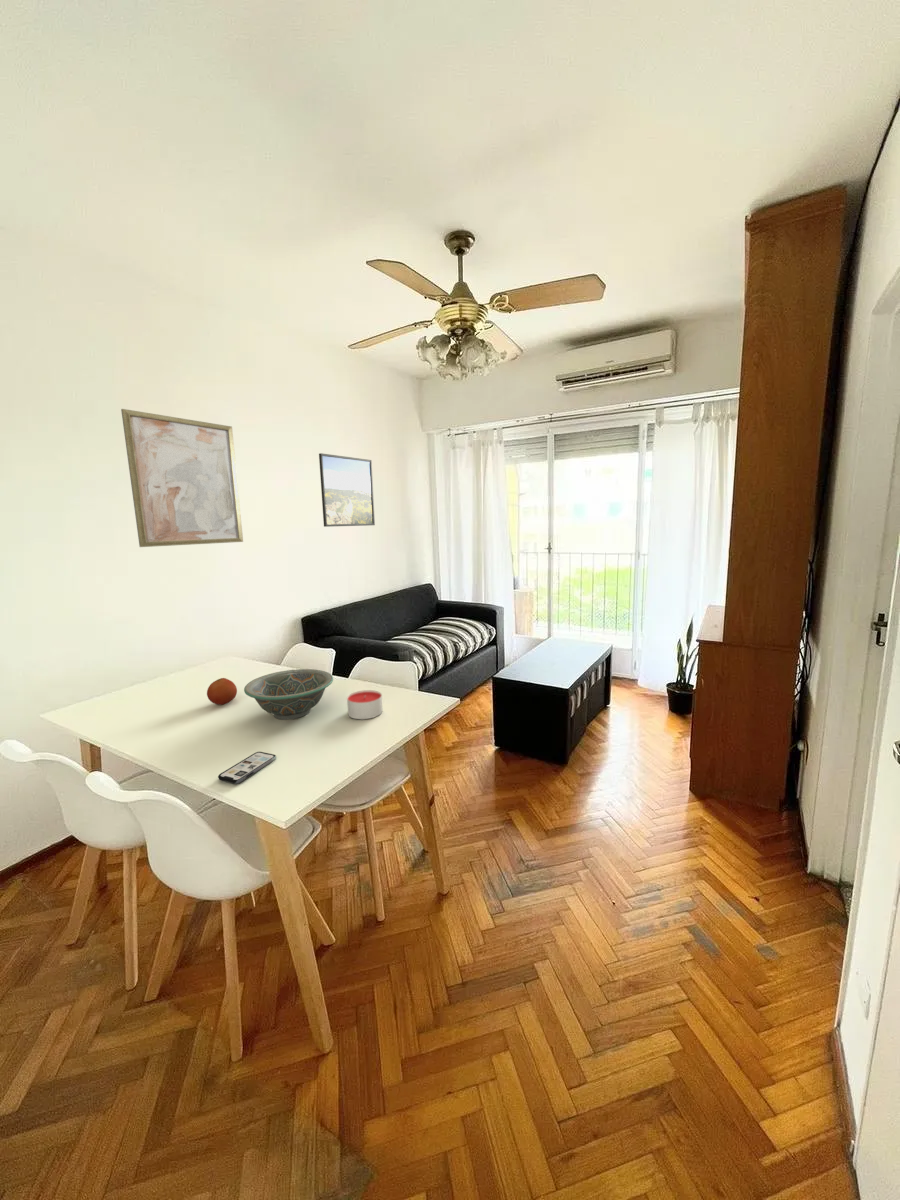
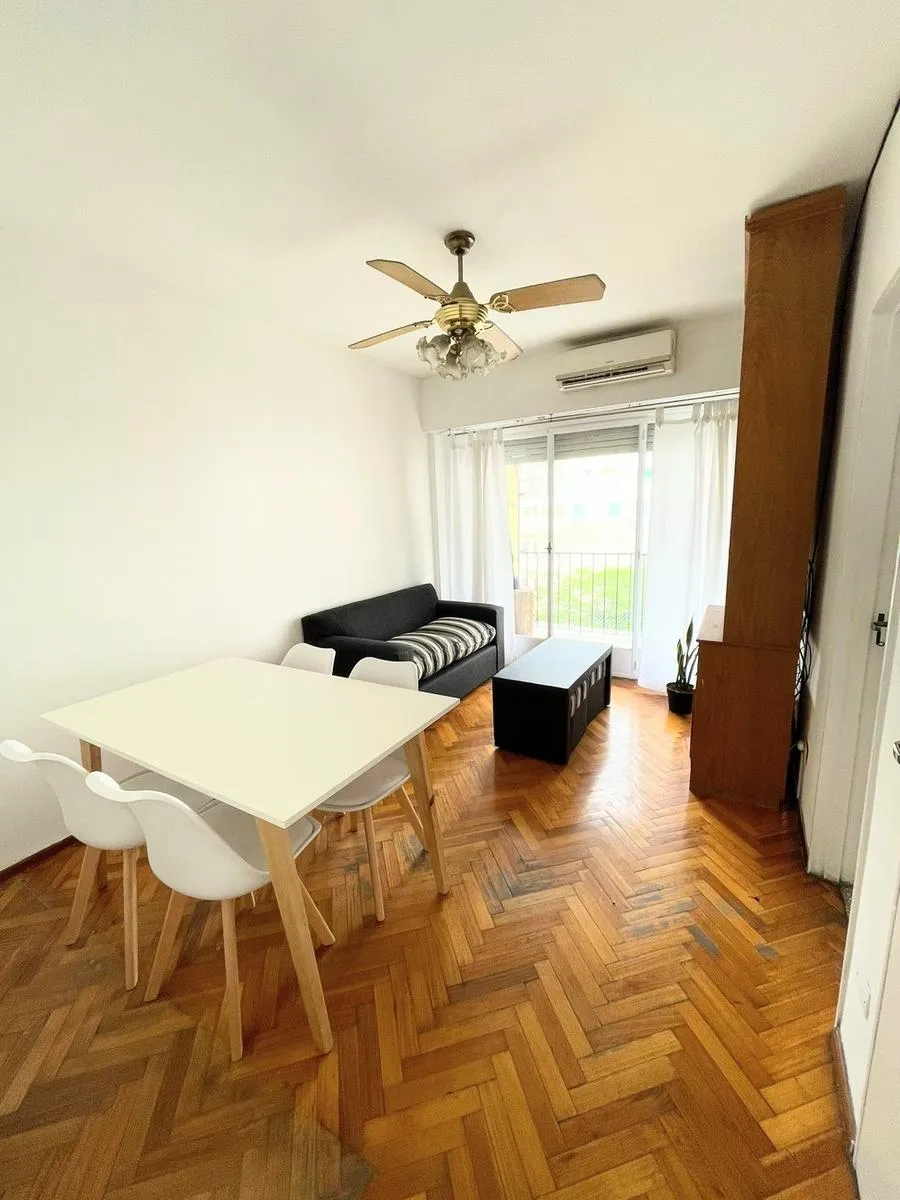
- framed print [318,452,376,528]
- fruit [206,677,238,706]
- candle [346,689,384,720]
- wall art [120,408,244,548]
- decorative bowl [243,668,334,721]
- phone case [217,751,277,785]
